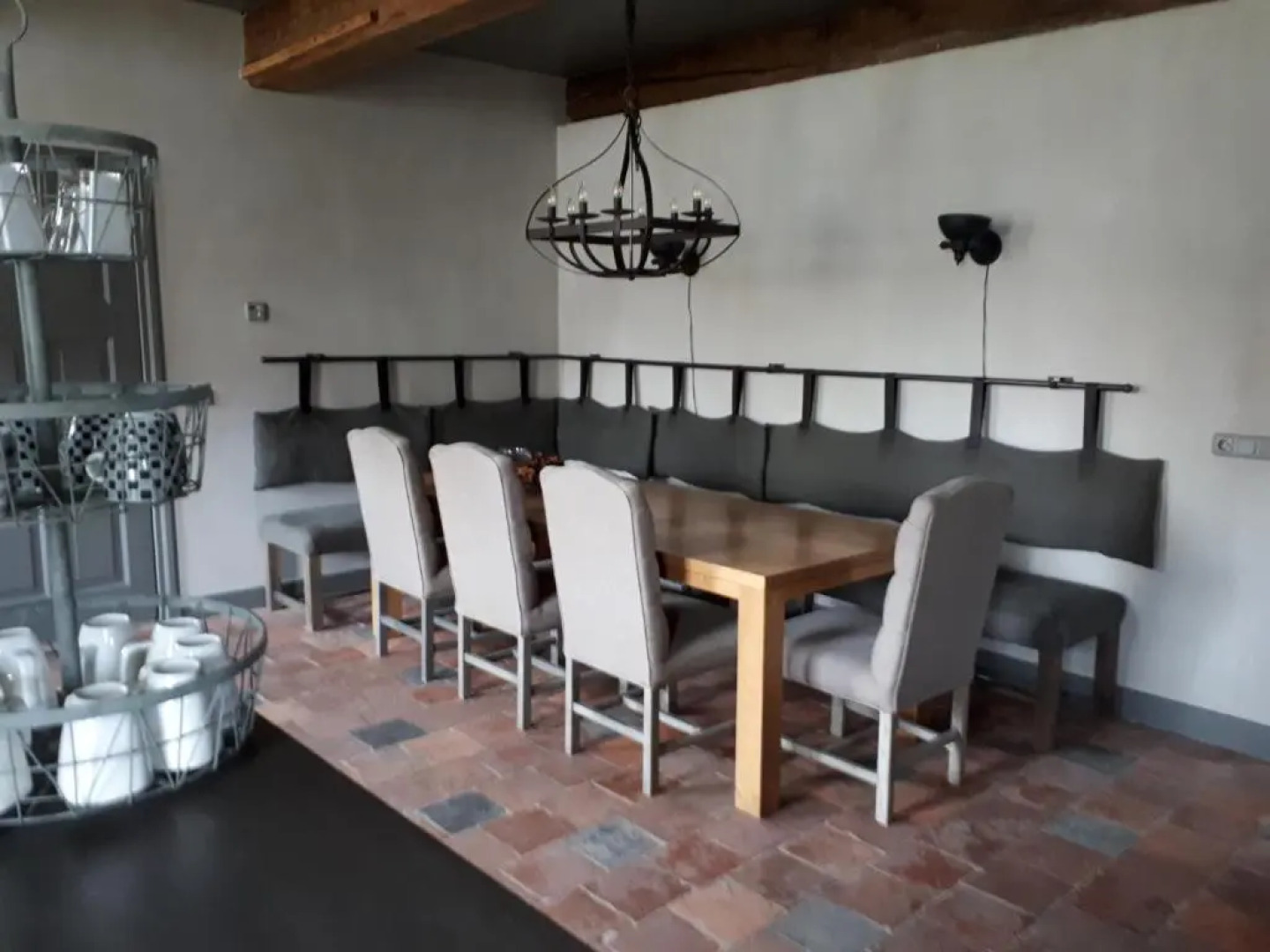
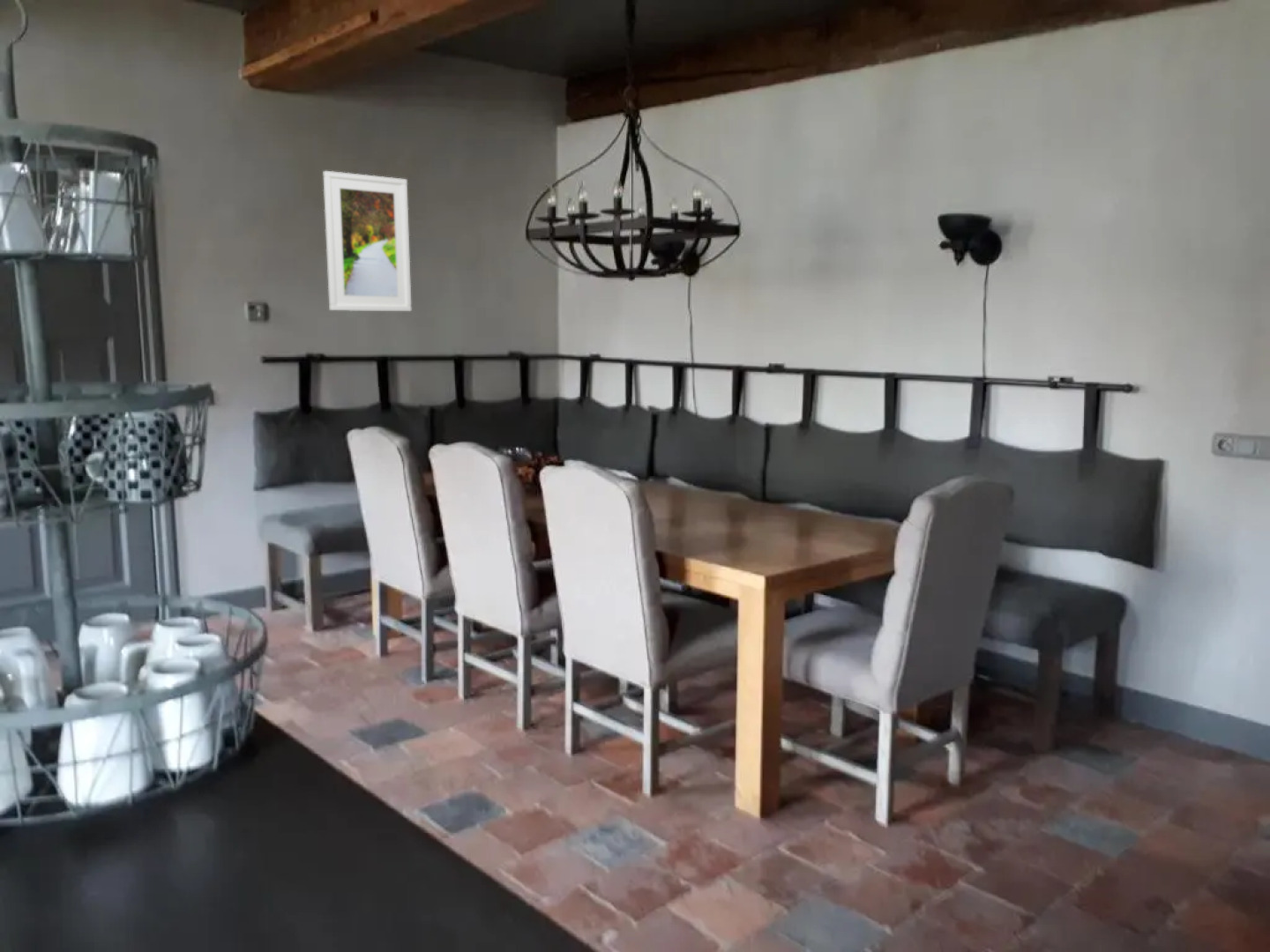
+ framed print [323,170,412,312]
